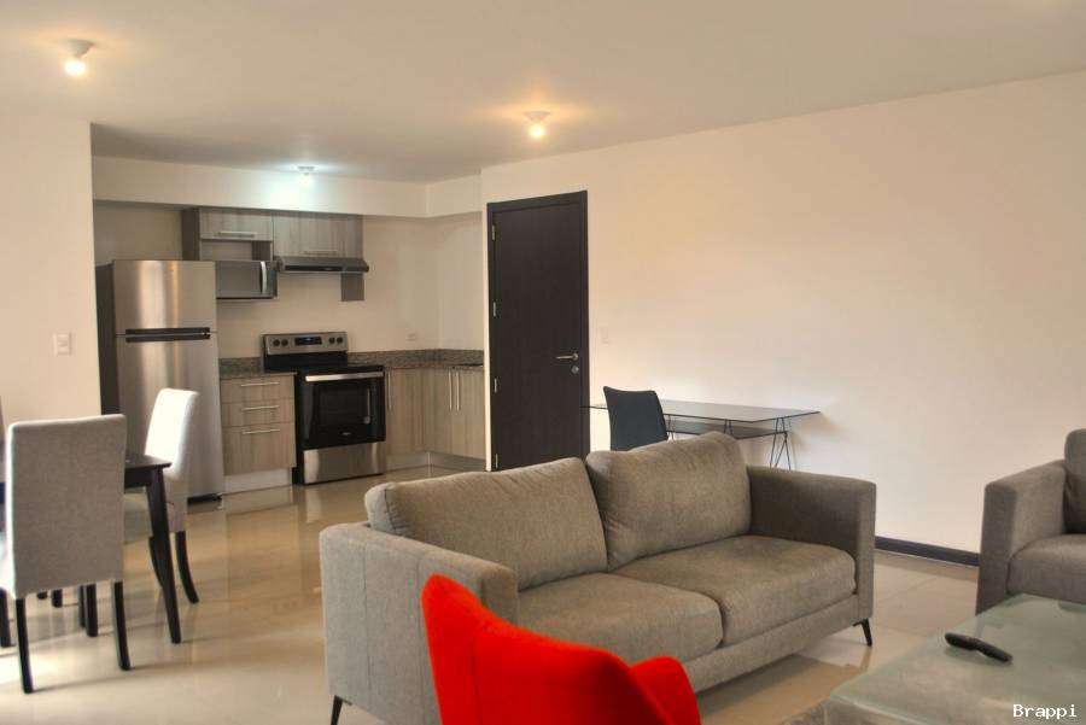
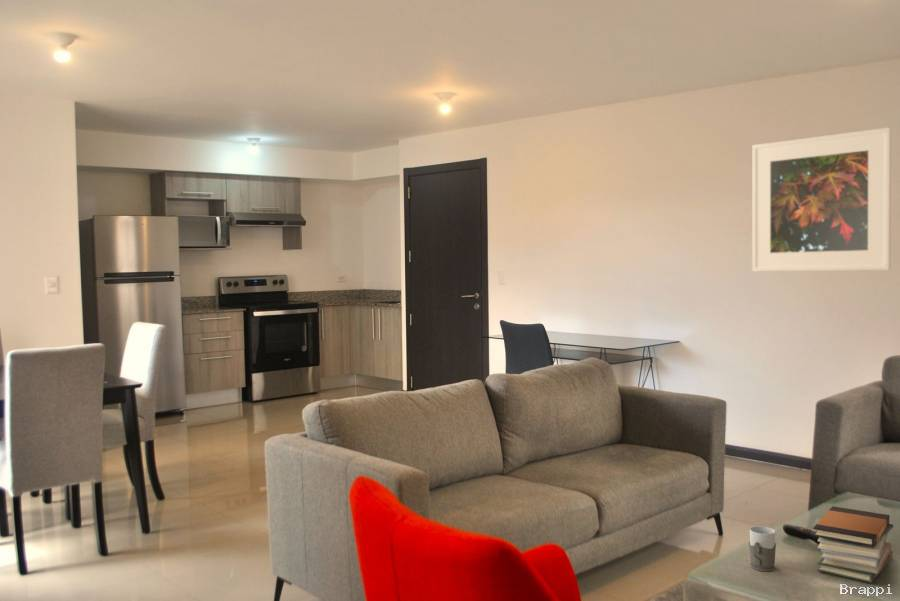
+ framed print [751,126,892,272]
+ mug [748,525,777,572]
+ book stack [812,505,894,584]
